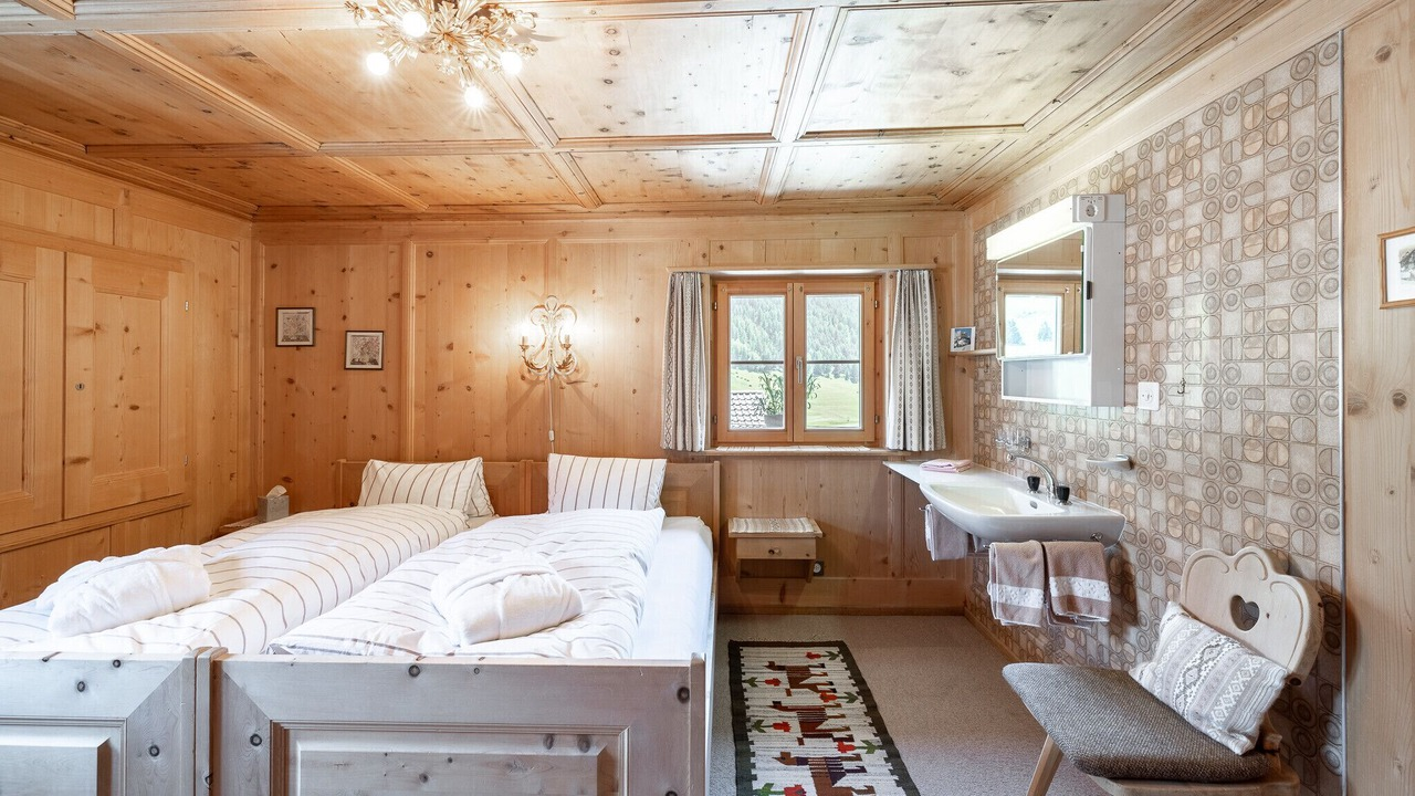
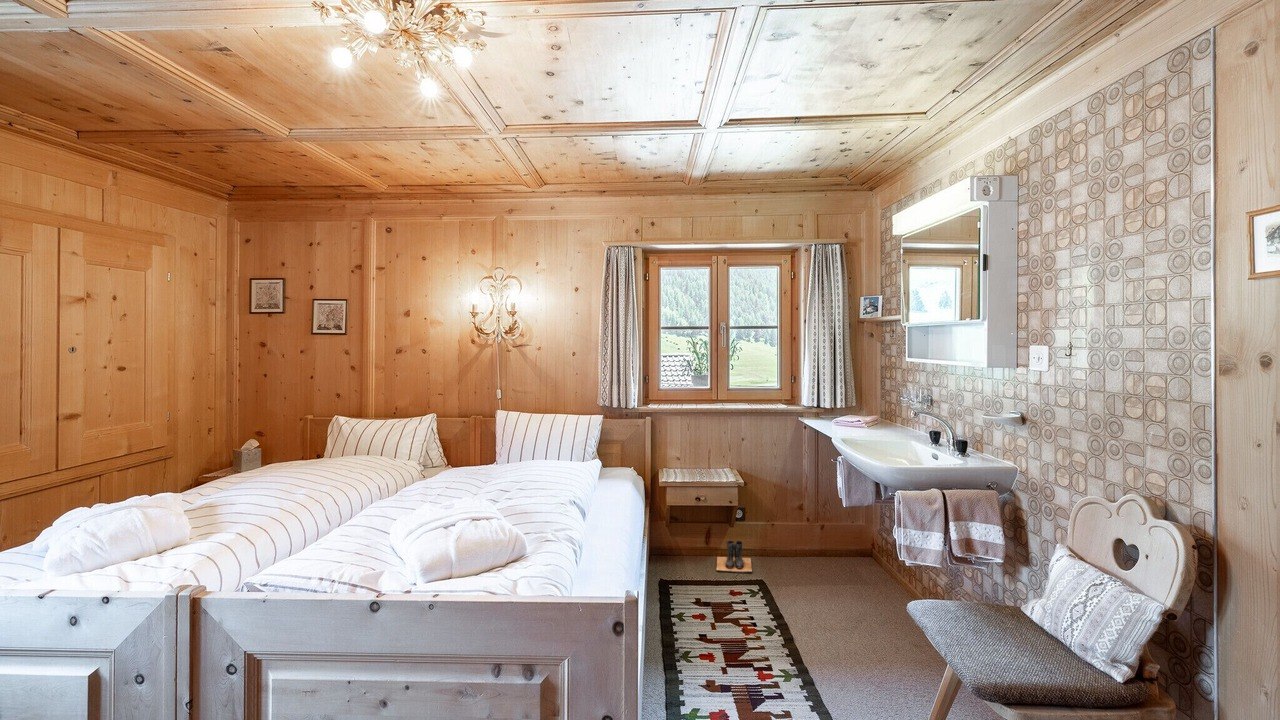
+ boots [715,540,753,573]
